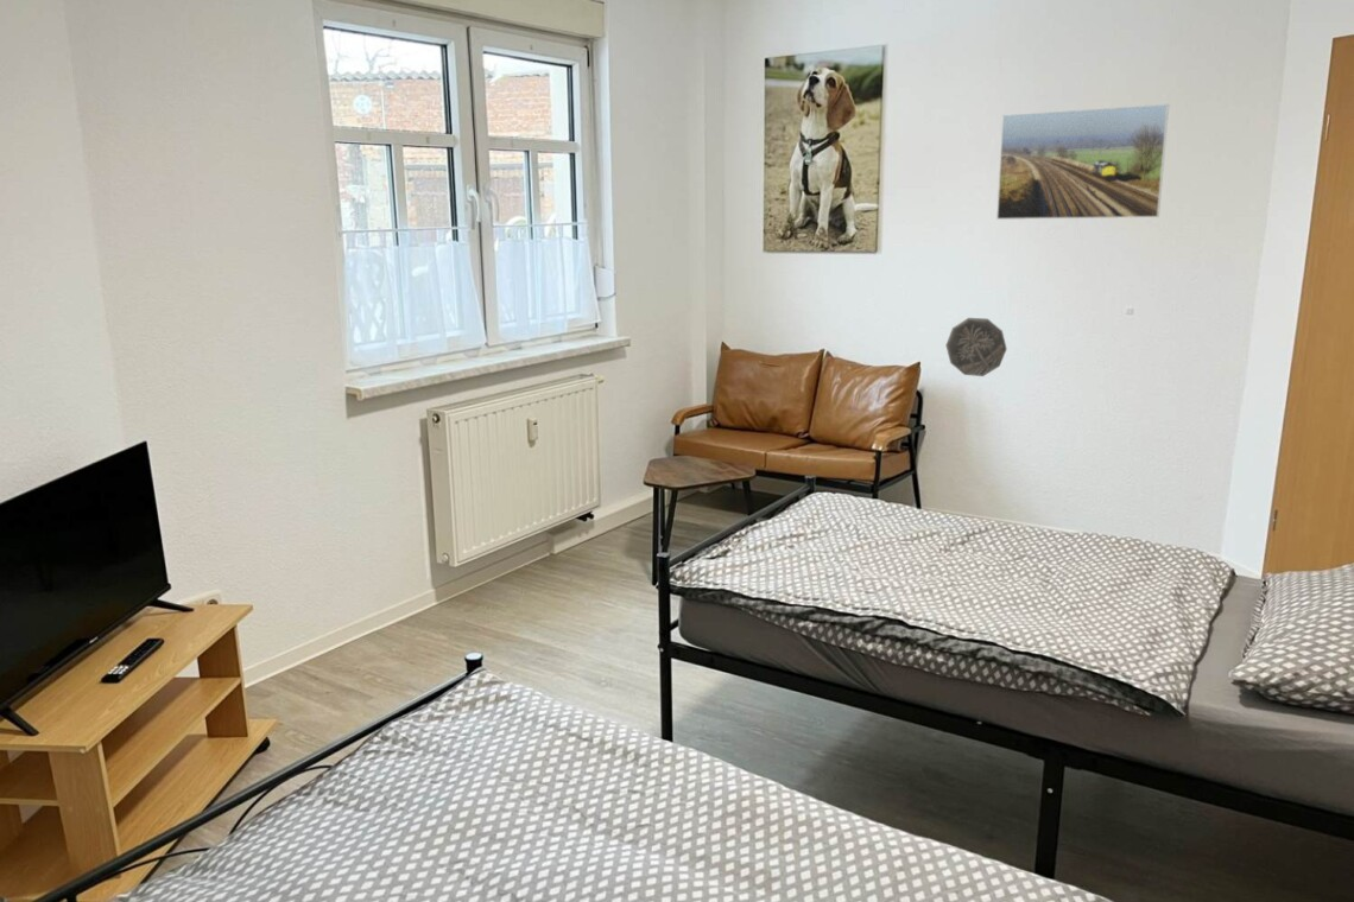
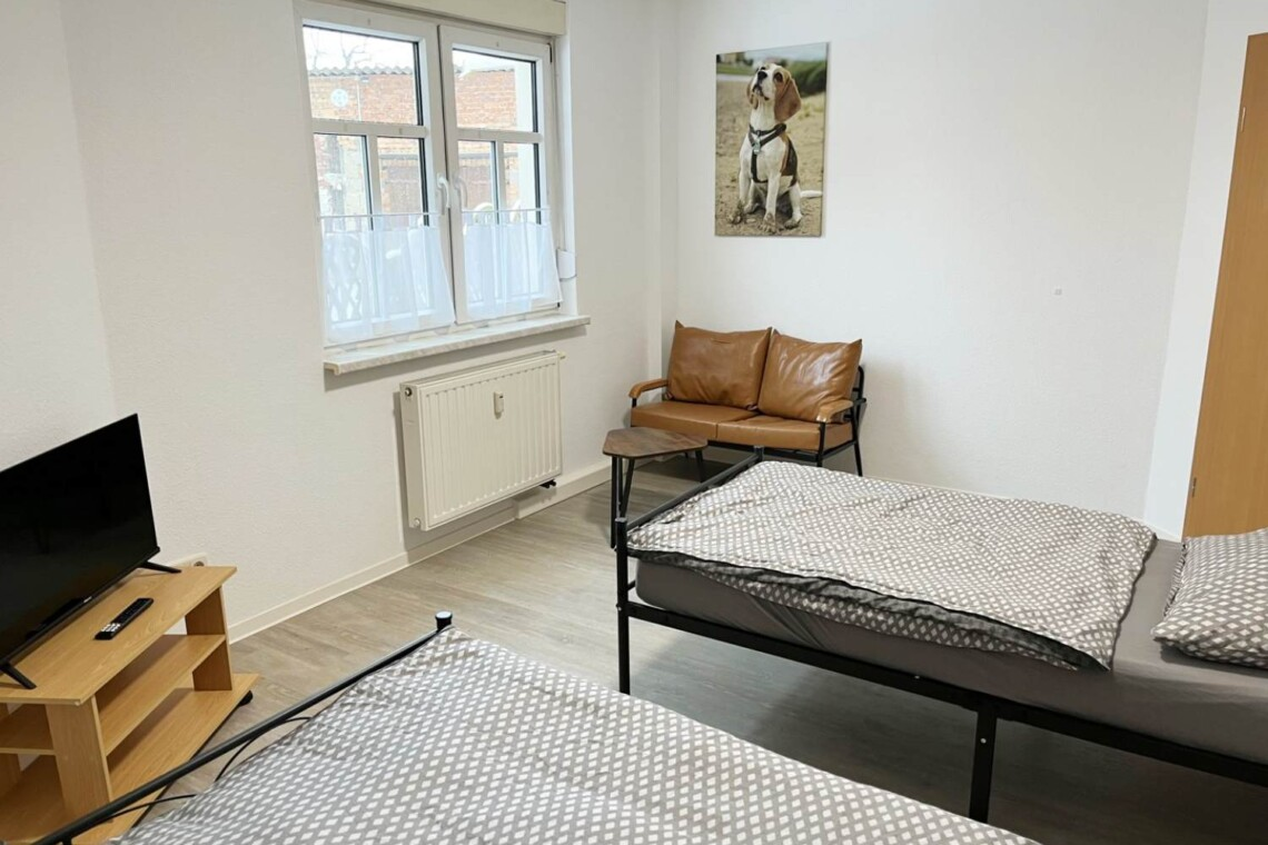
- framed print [995,103,1170,221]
- decorative plate [945,317,1008,377]
